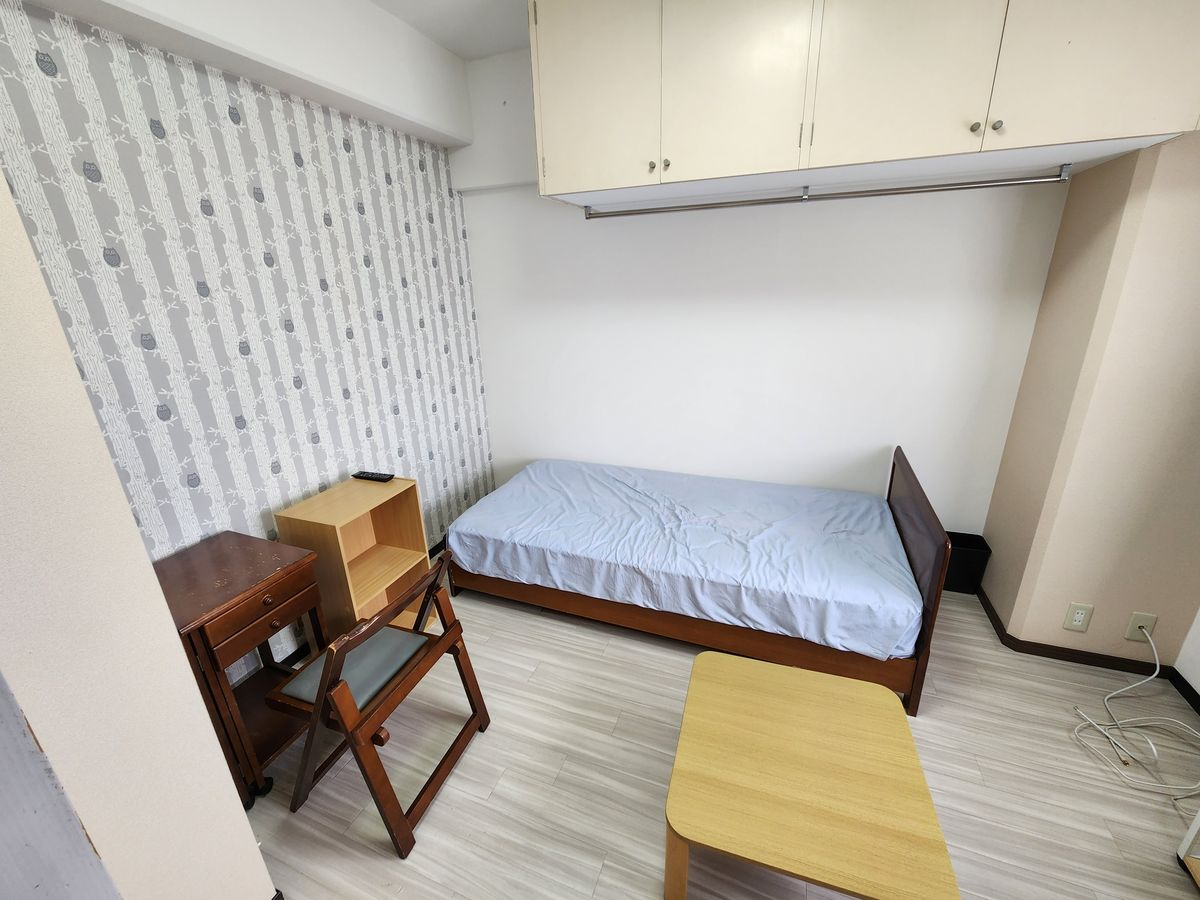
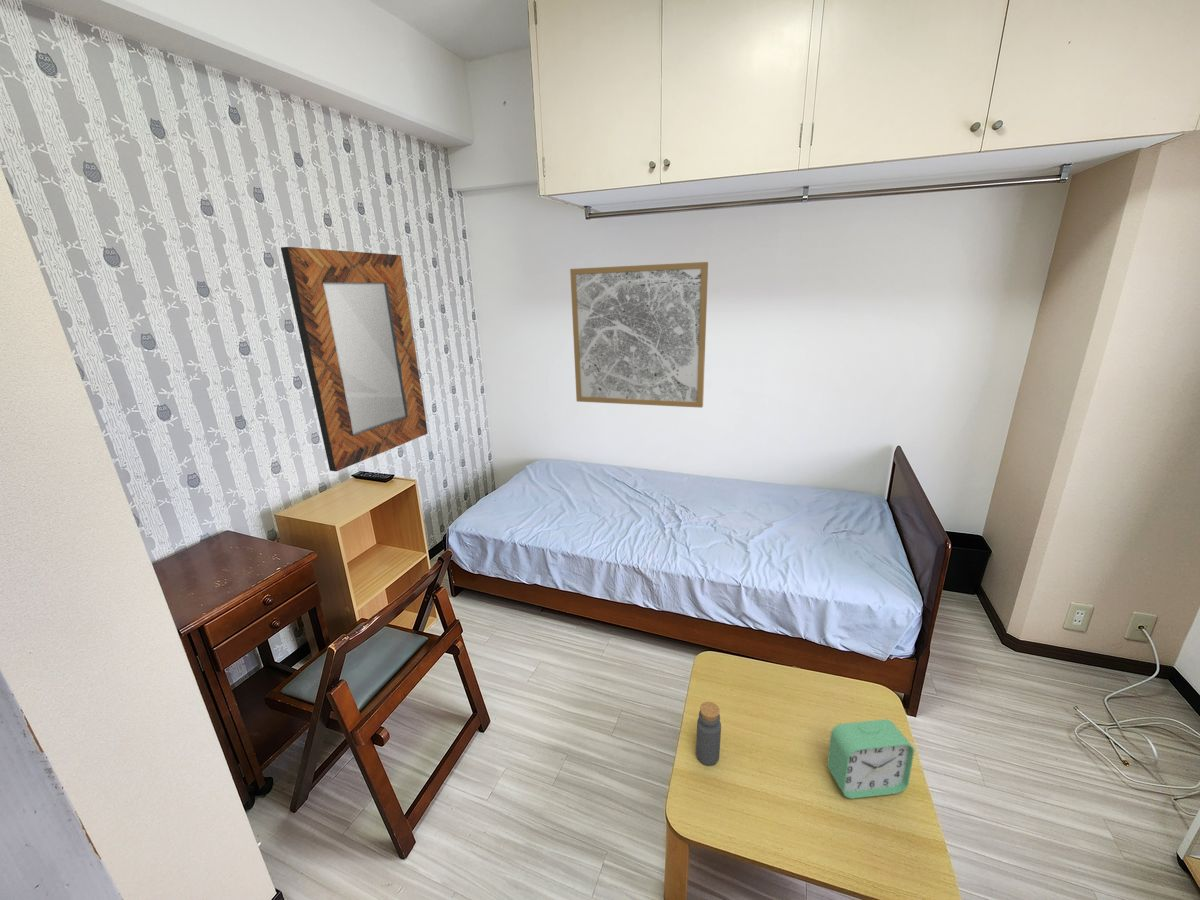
+ home mirror [280,246,428,473]
+ alarm clock [826,718,915,800]
+ bottle [695,701,722,767]
+ wall art [569,261,709,409]
